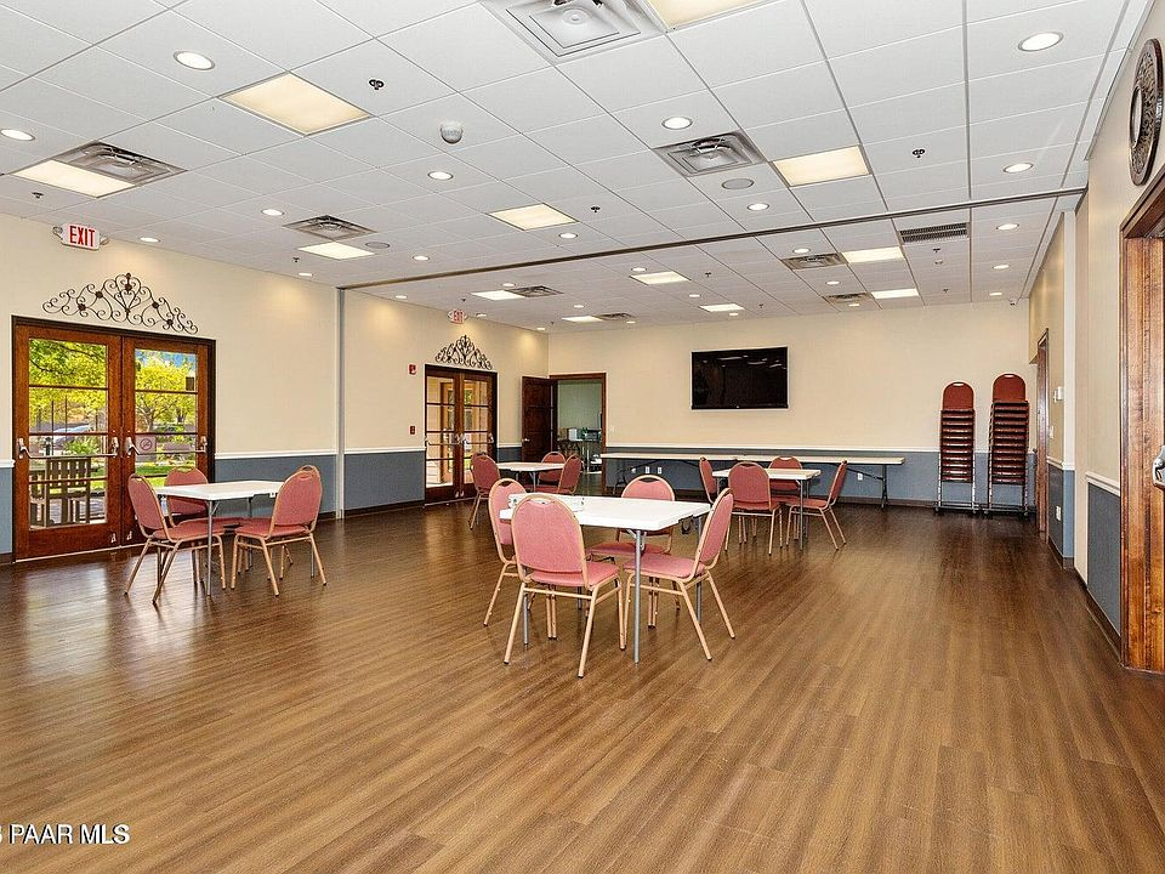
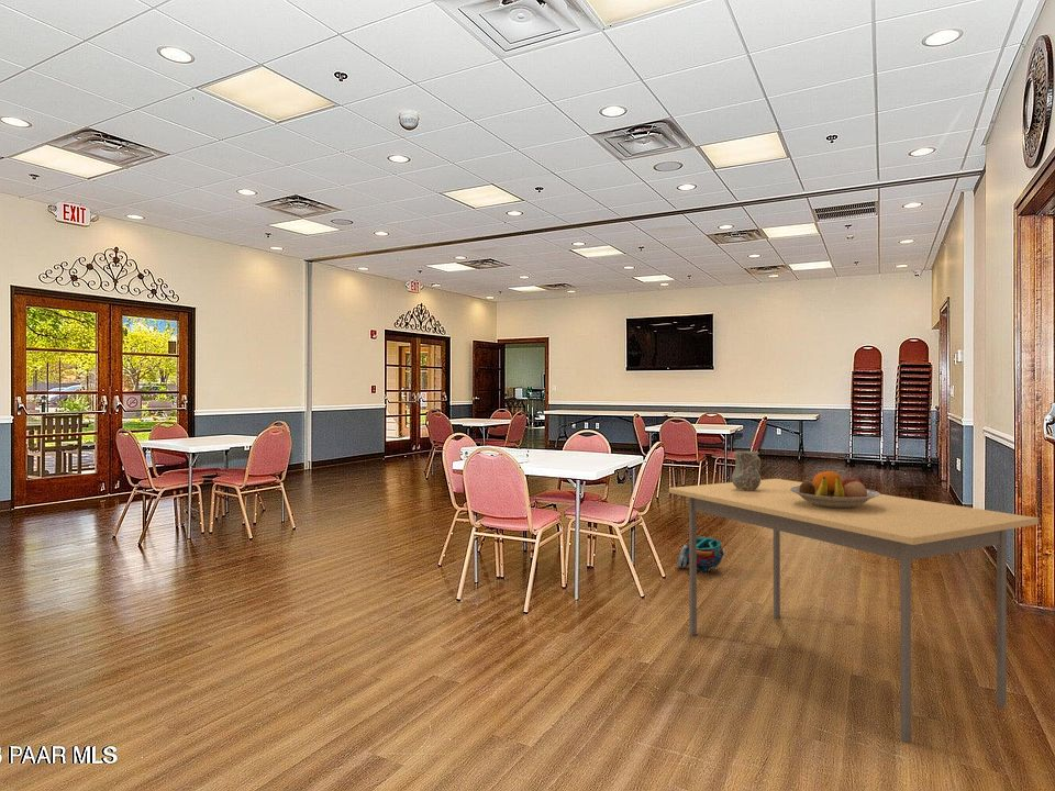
+ dining table [668,478,1040,743]
+ pitcher [731,449,762,491]
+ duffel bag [676,536,725,573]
+ fruit bowl [790,470,881,509]
